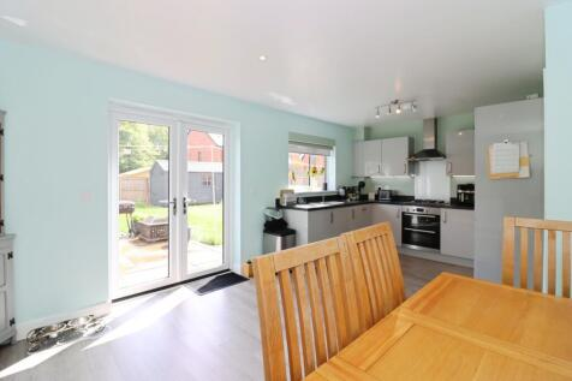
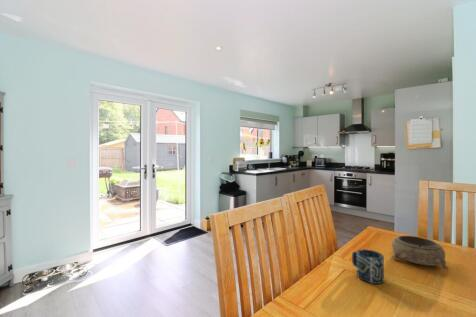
+ cup [351,248,385,285]
+ decorative bowl [391,235,450,270]
